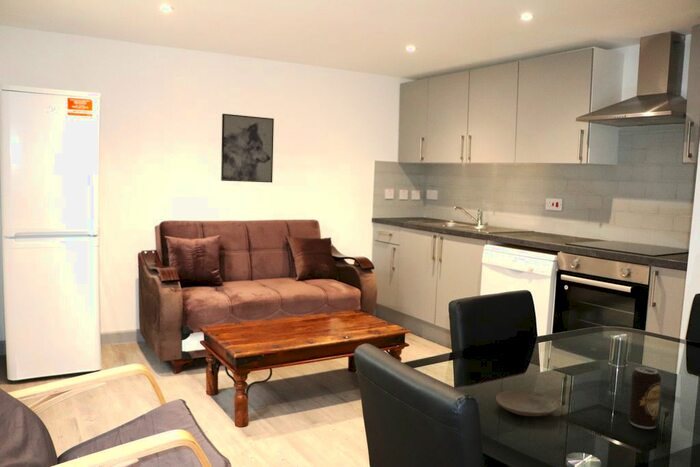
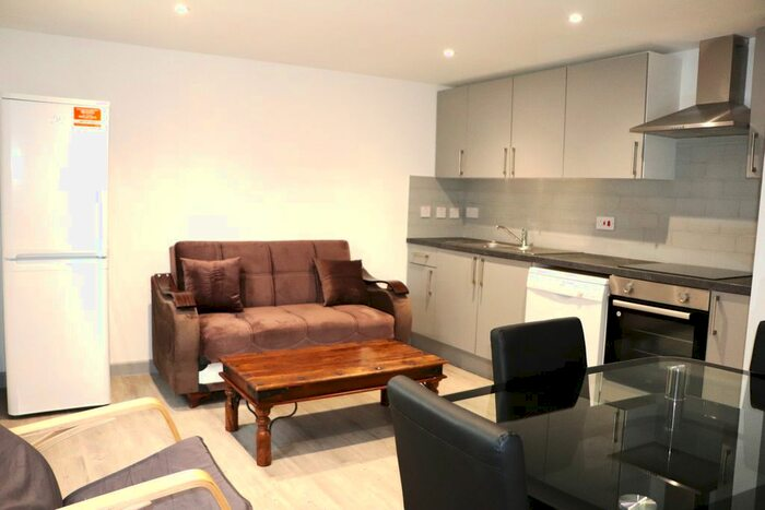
- beverage can [628,366,662,430]
- wall art [220,113,275,184]
- plate [495,389,560,417]
